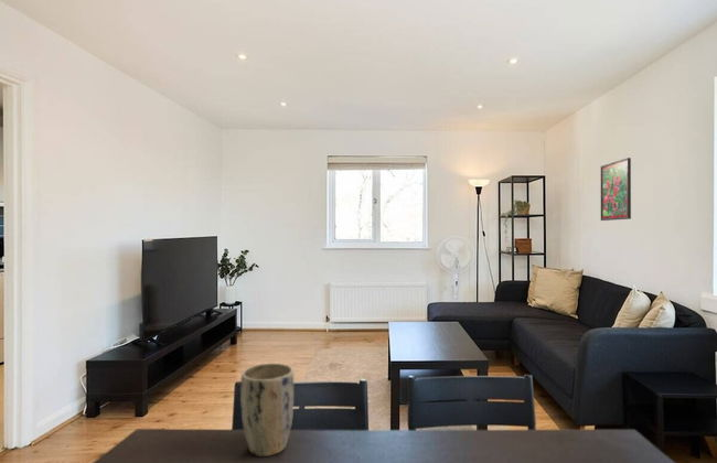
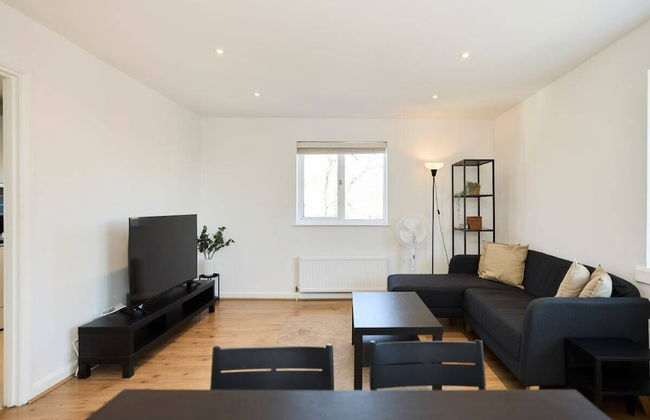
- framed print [600,157,632,222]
- plant pot [239,362,295,457]
